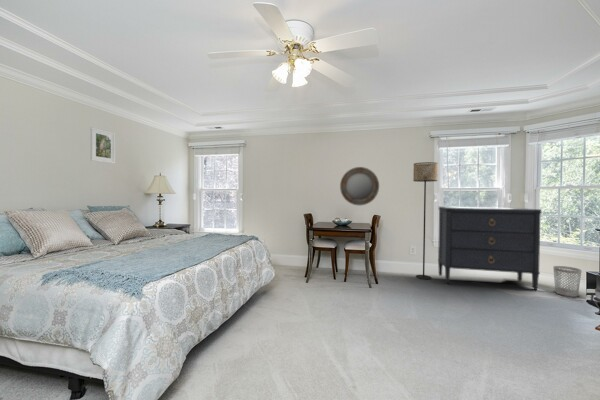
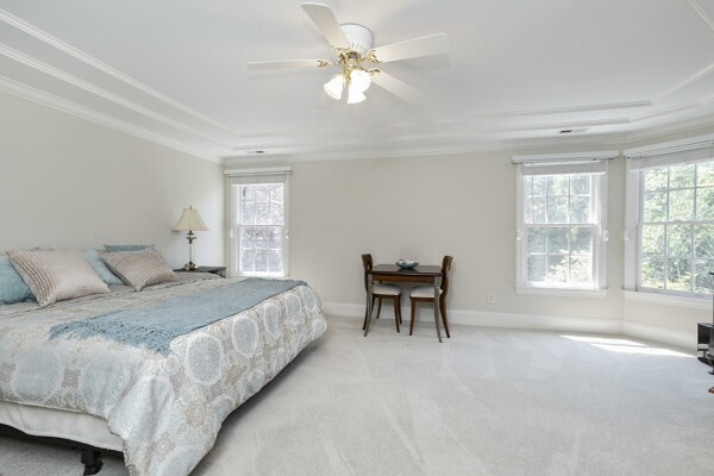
- floor lamp [412,161,439,280]
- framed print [89,126,116,164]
- dresser [437,206,543,291]
- wastebasket [552,265,583,298]
- home mirror [339,166,380,206]
